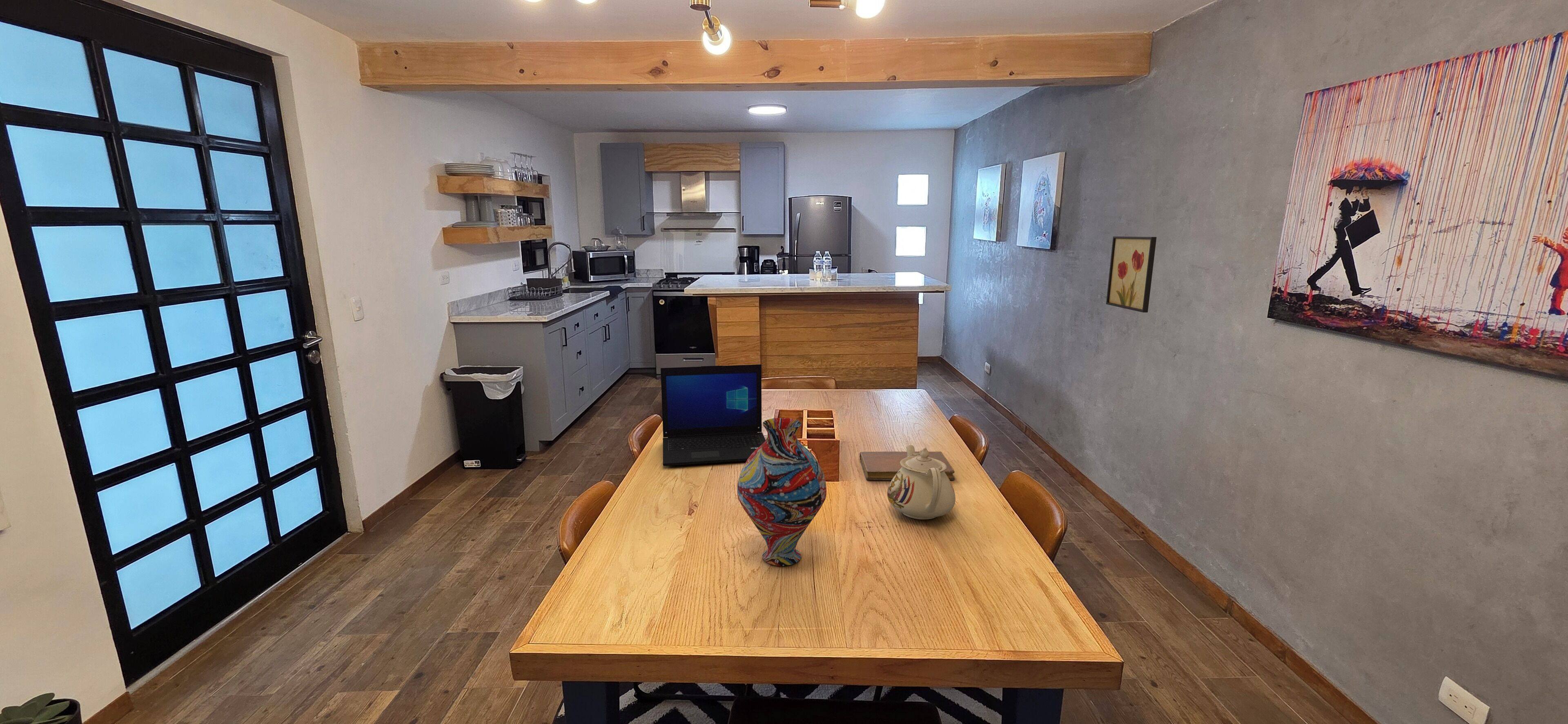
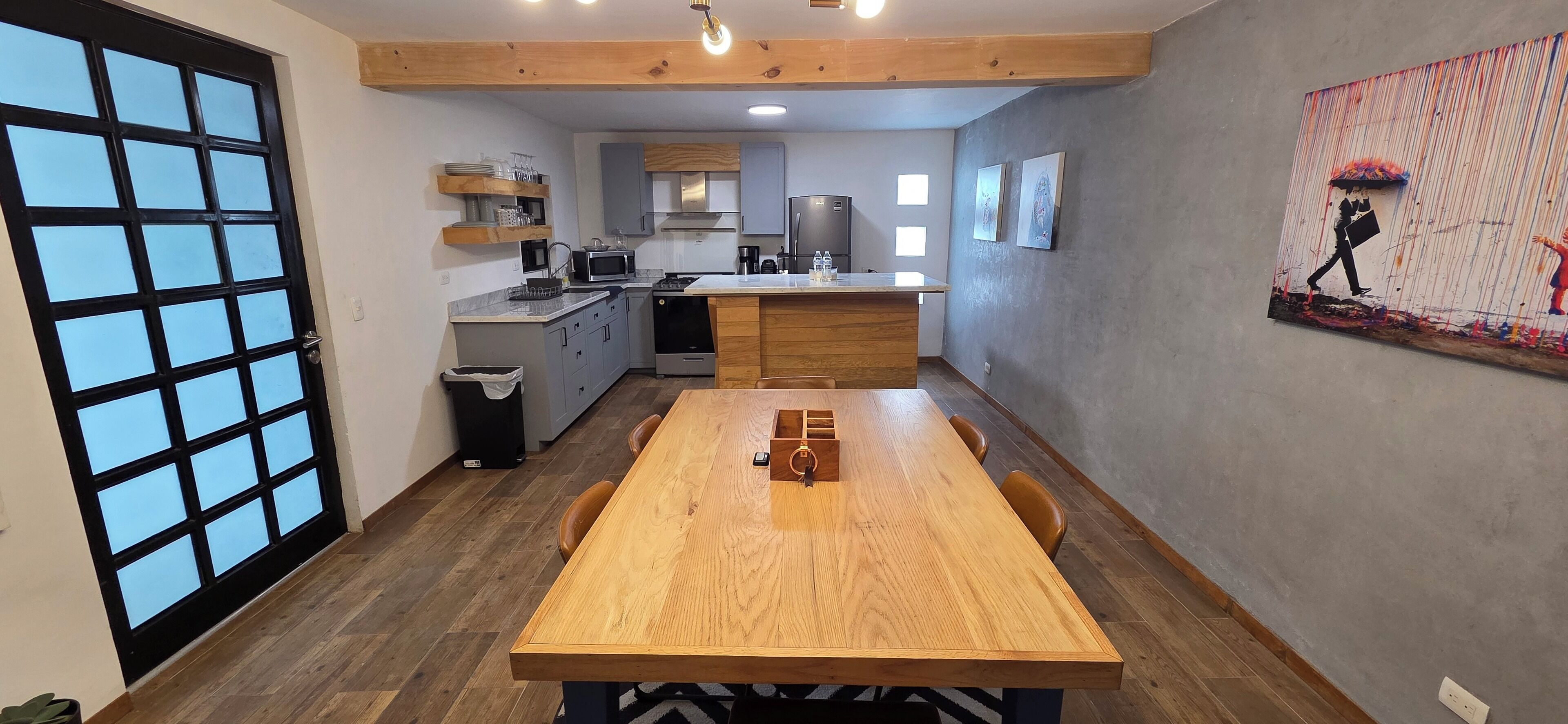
- wall art [1106,236,1157,313]
- notebook [859,451,955,480]
- teapot [887,444,956,520]
- vase [737,418,827,566]
- laptop [660,364,766,466]
